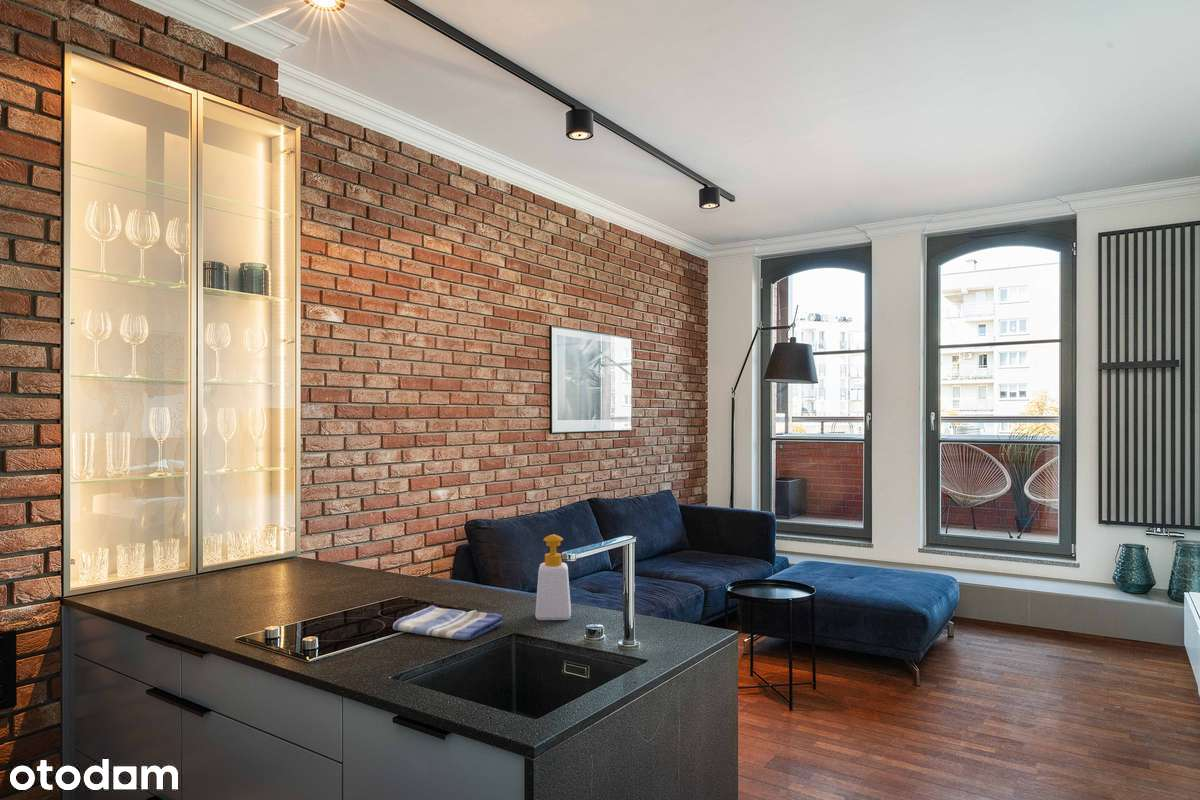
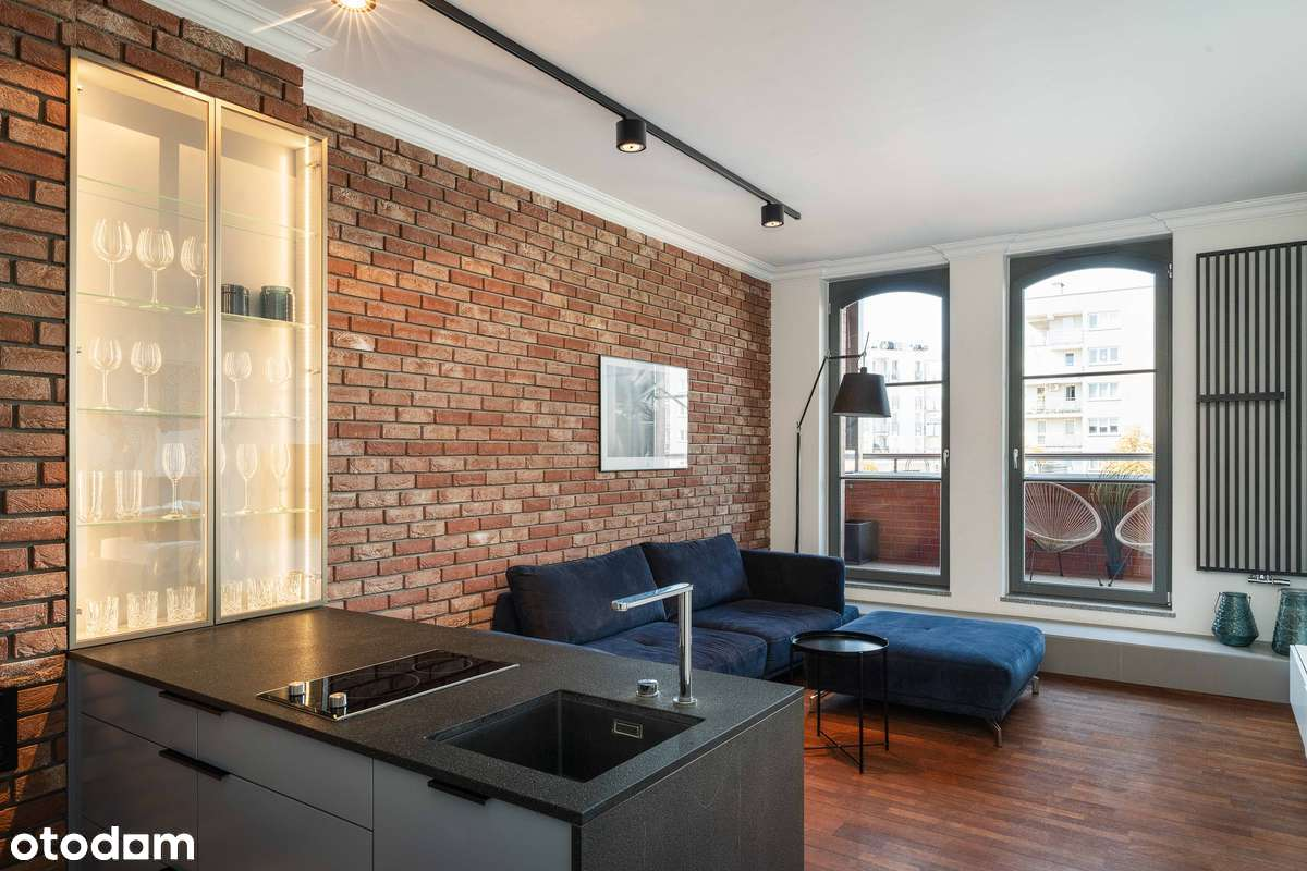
- dish towel [392,605,504,641]
- soap bottle [534,533,572,621]
